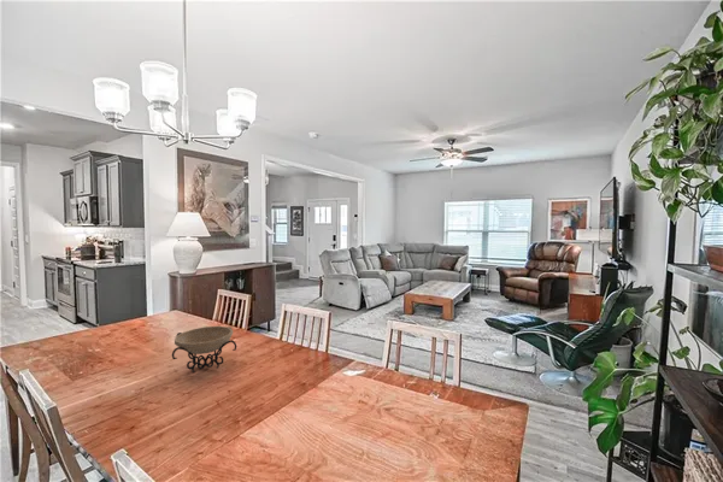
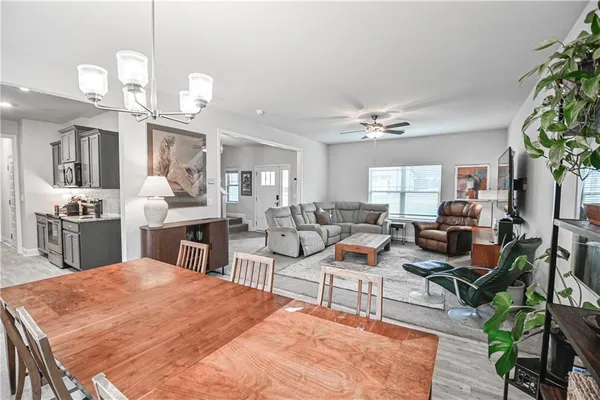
- decorative bowl [171,325,237,374]
